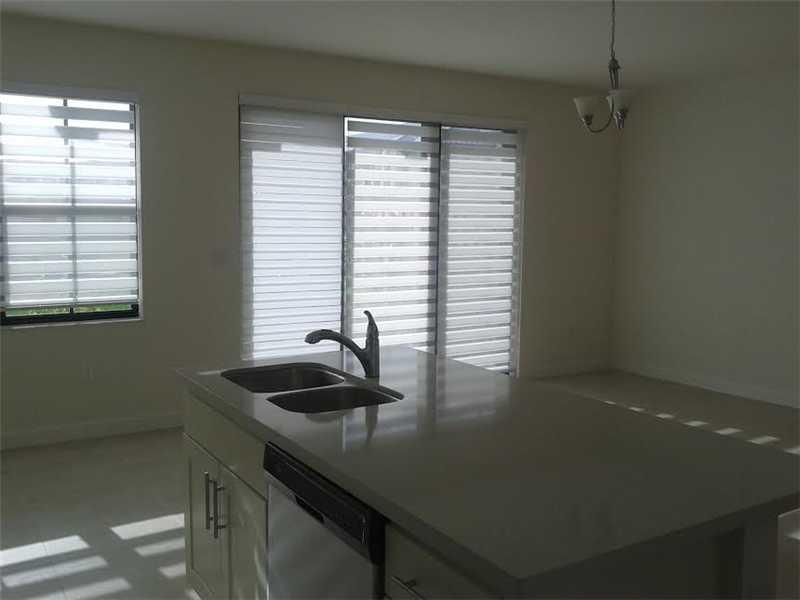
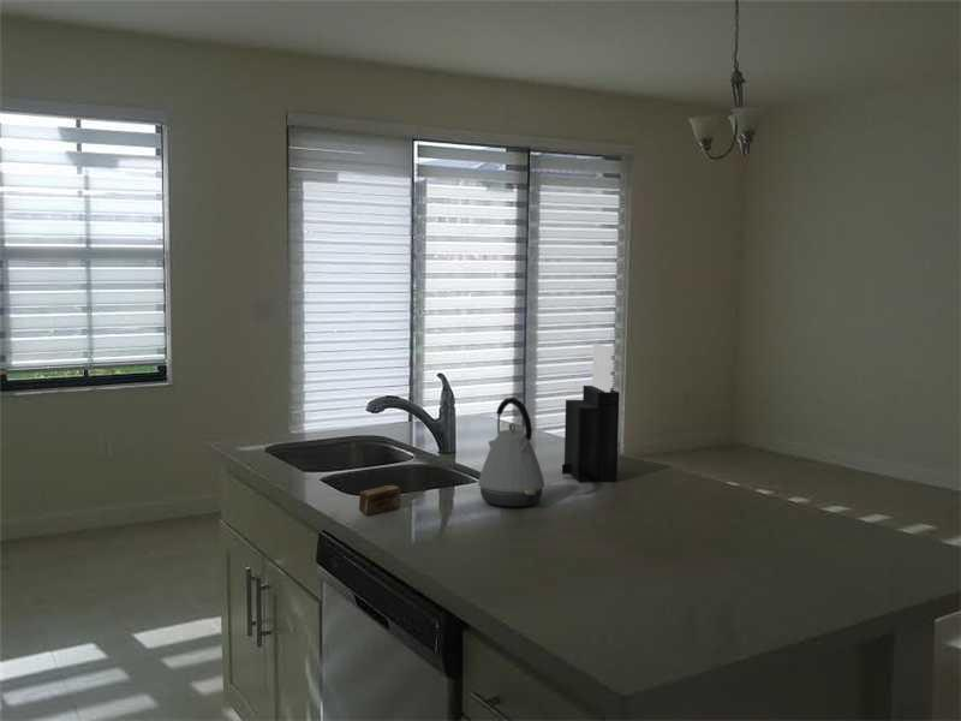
+ soap bar [358,484,402,516]
+ knife block [561,342,620,482]
+ kettle [477,397,545,508]
